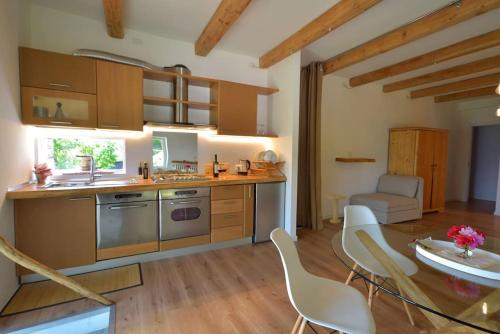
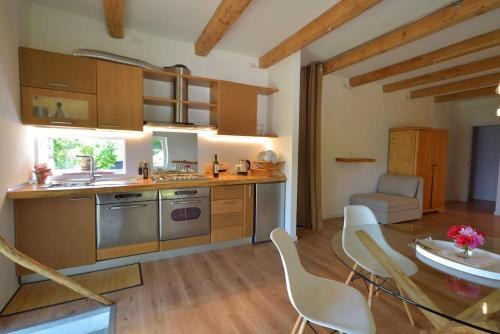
- side table [325,193,347,224]
